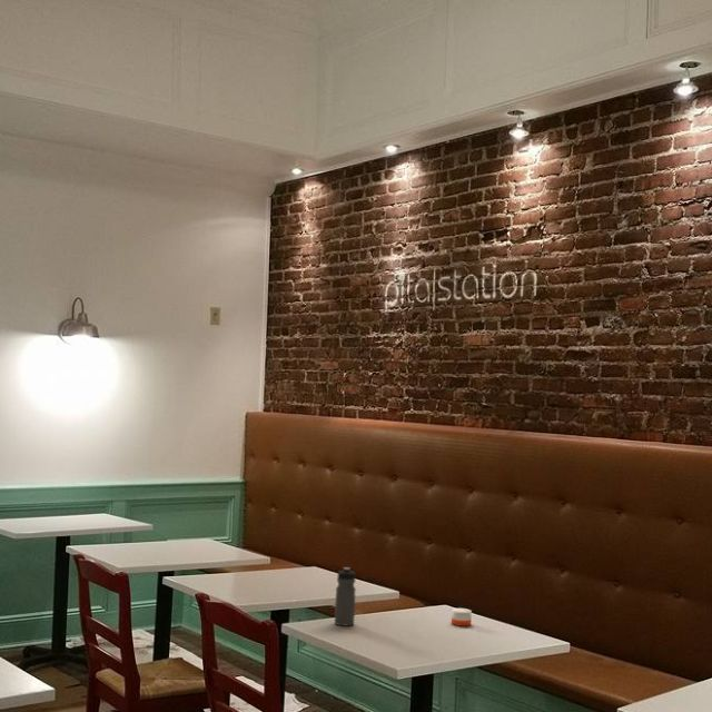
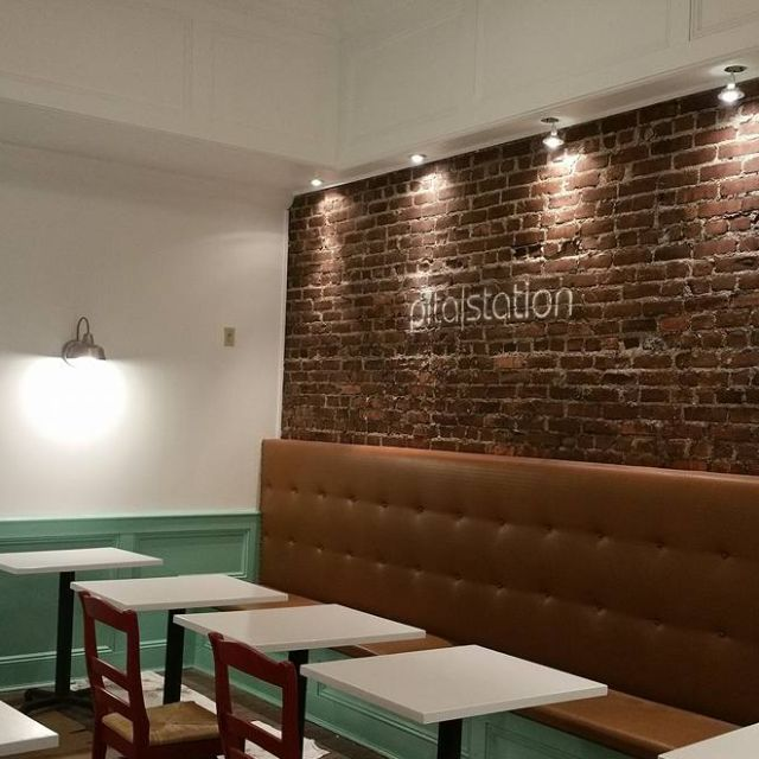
- candle [451,607,473,627]
- water bottle [334,566,357,626]
